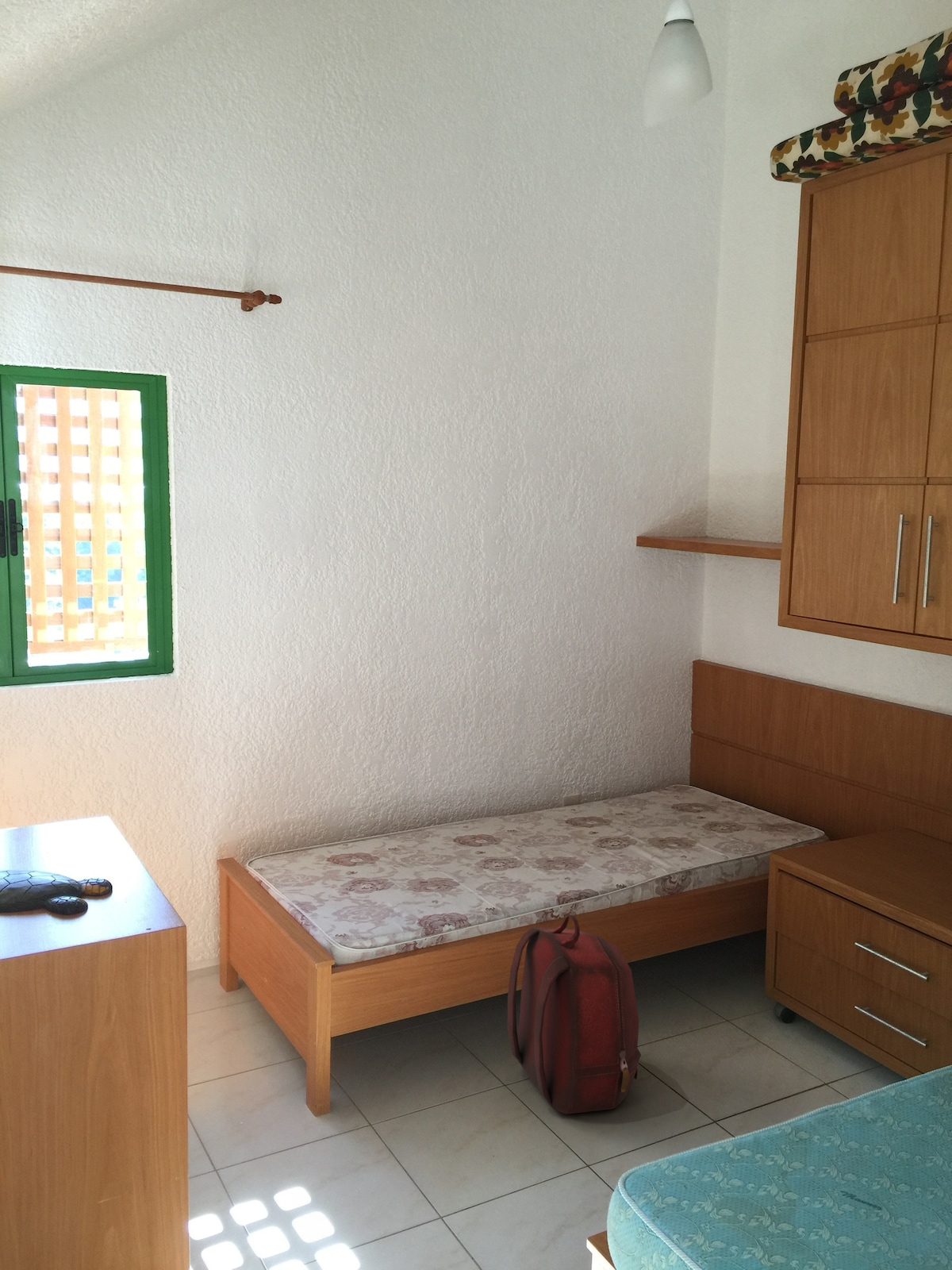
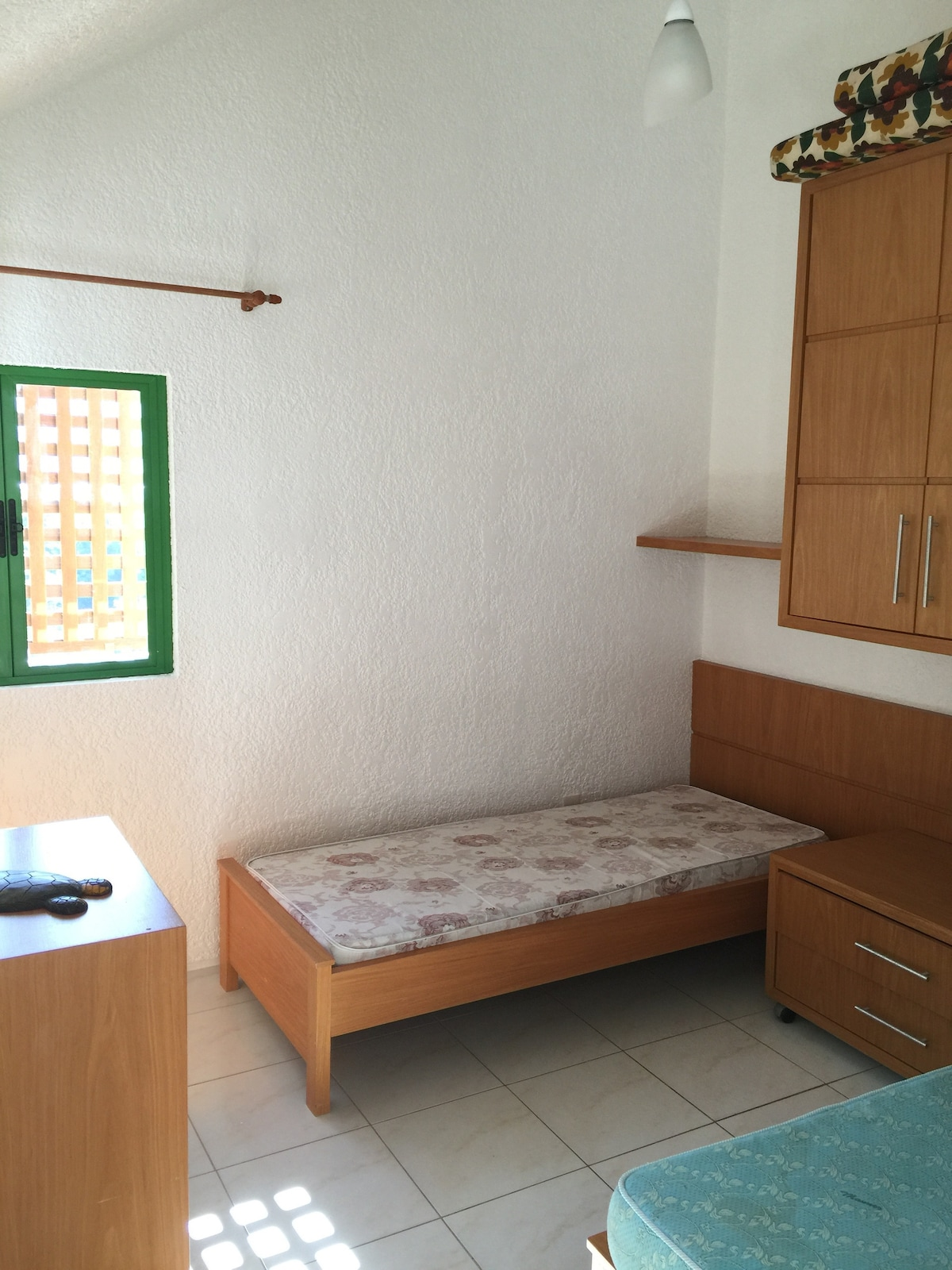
- backpack [506,914,642,1115]
